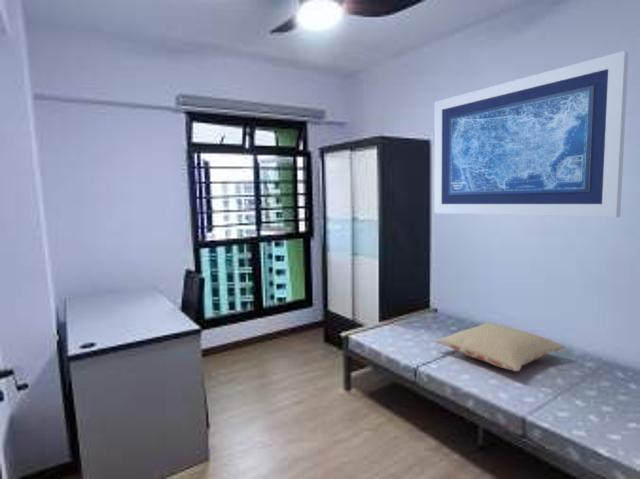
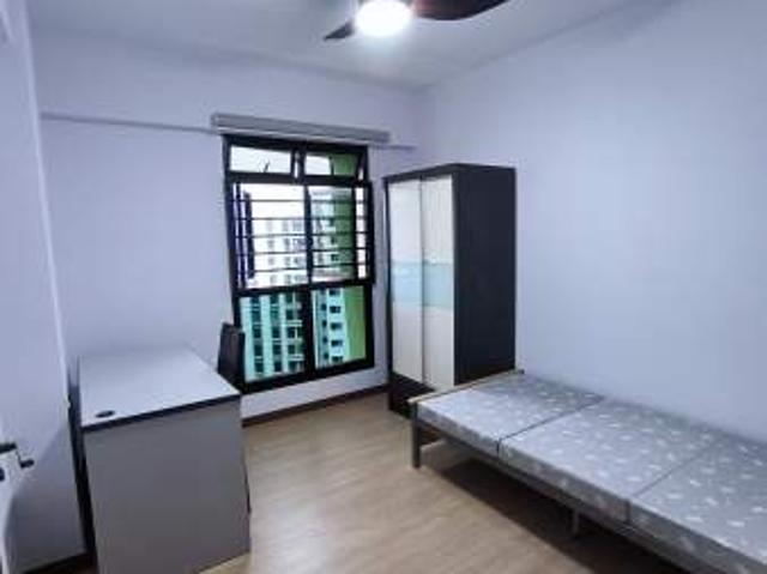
- wall art [433,50,630,218]
- pillow [435,322,567,372]
